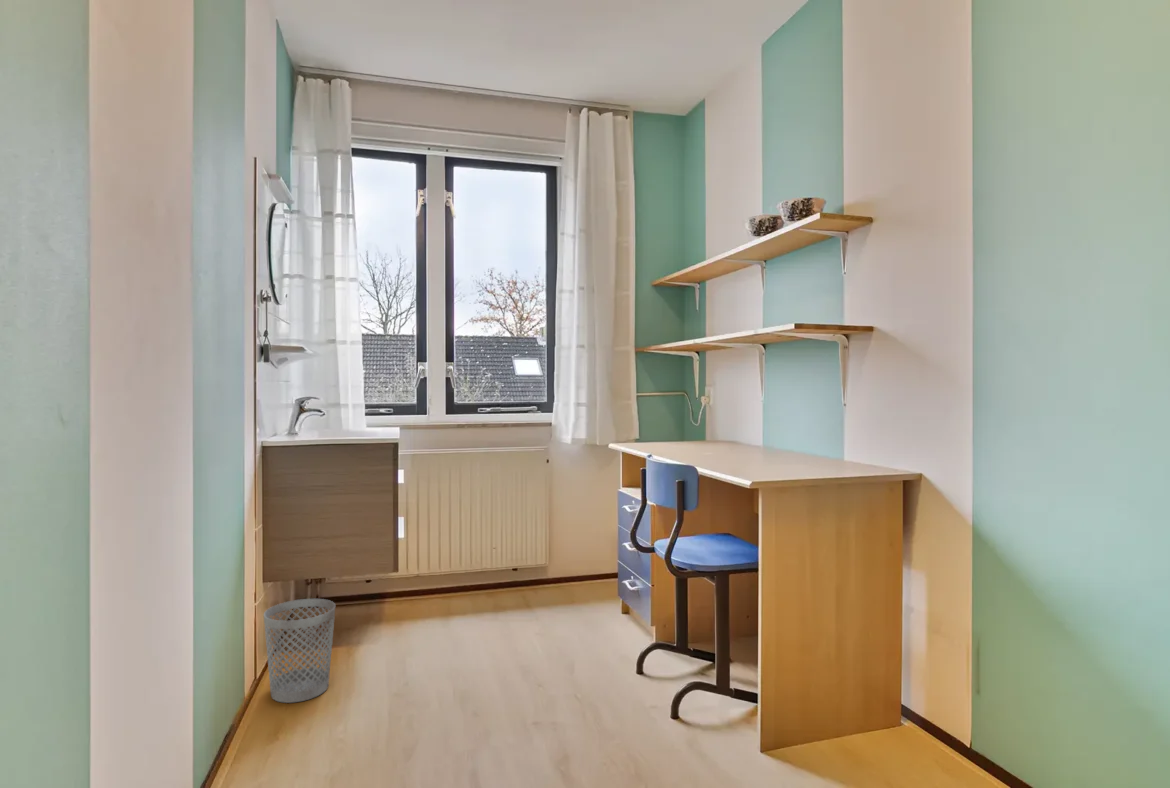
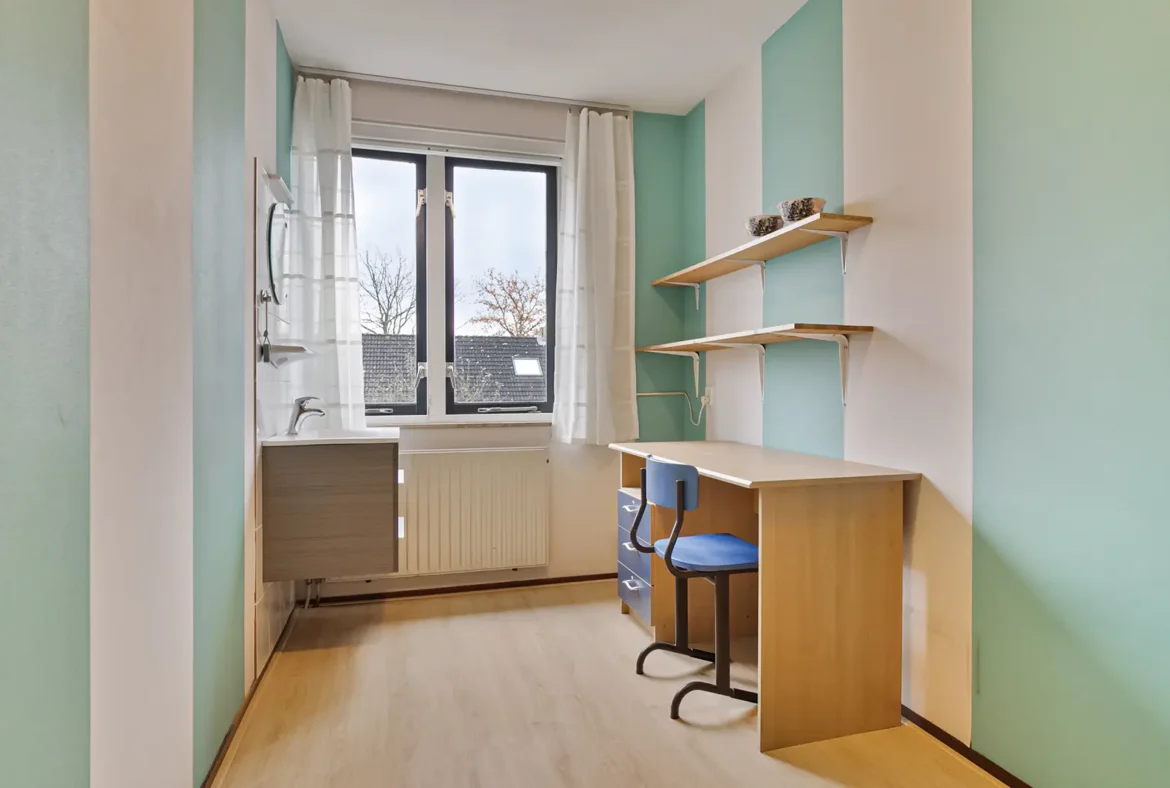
- wastebasket [263,598,336,704]
